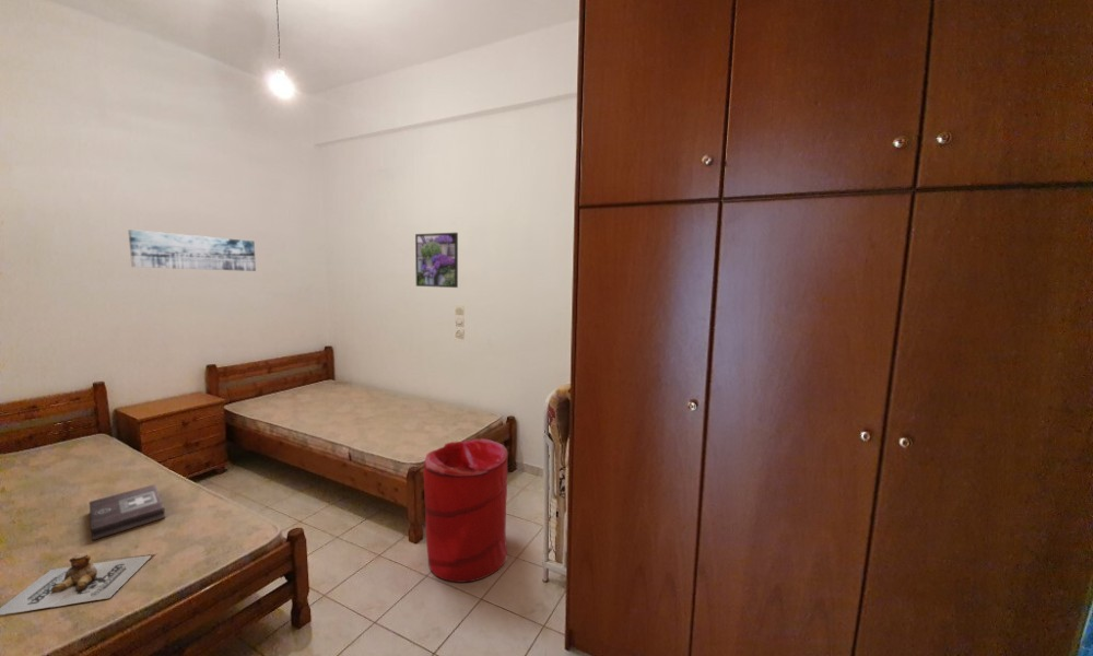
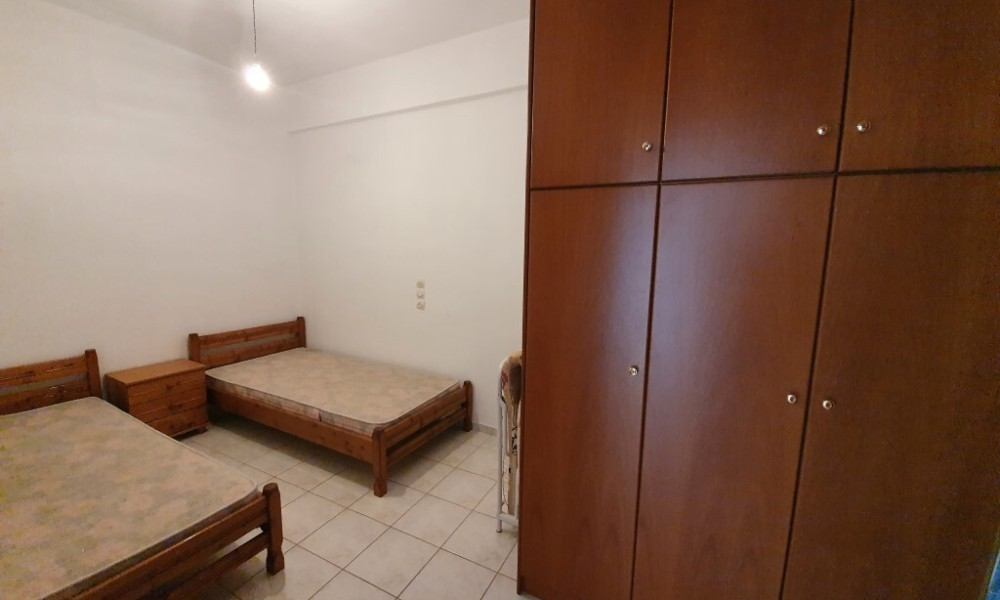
- laundry hamper [423,437,509,584]
- first aid kit [89,483,166,541]
- teddy bear [0,552,153,617]
- wall art [127,229,257,272]
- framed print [414,232,459,289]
